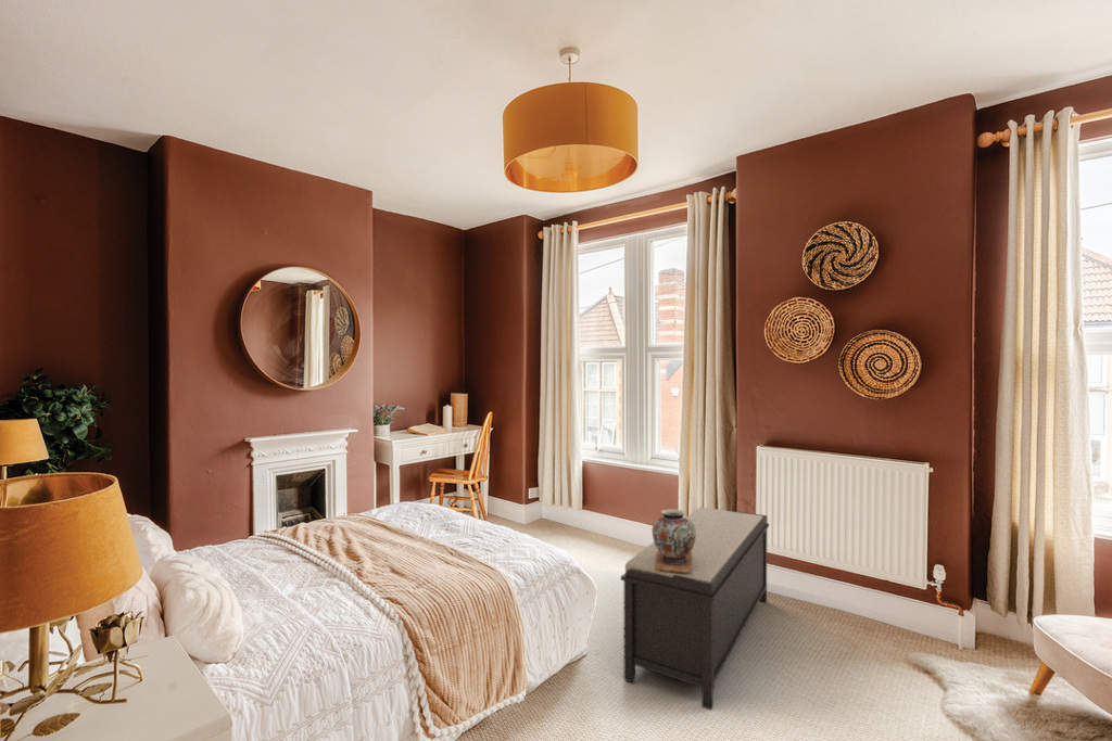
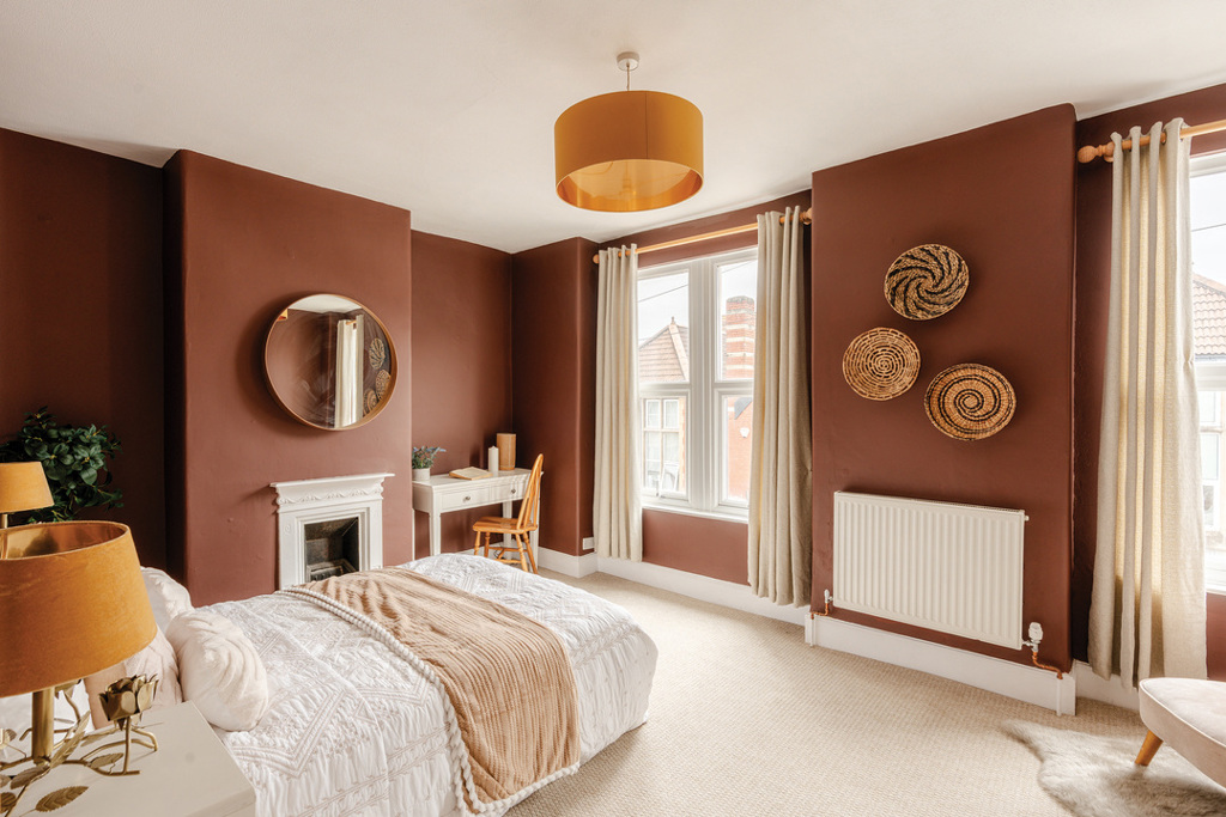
- decorative vase [652,508,696,573]
- bench [620,507,770,711]
